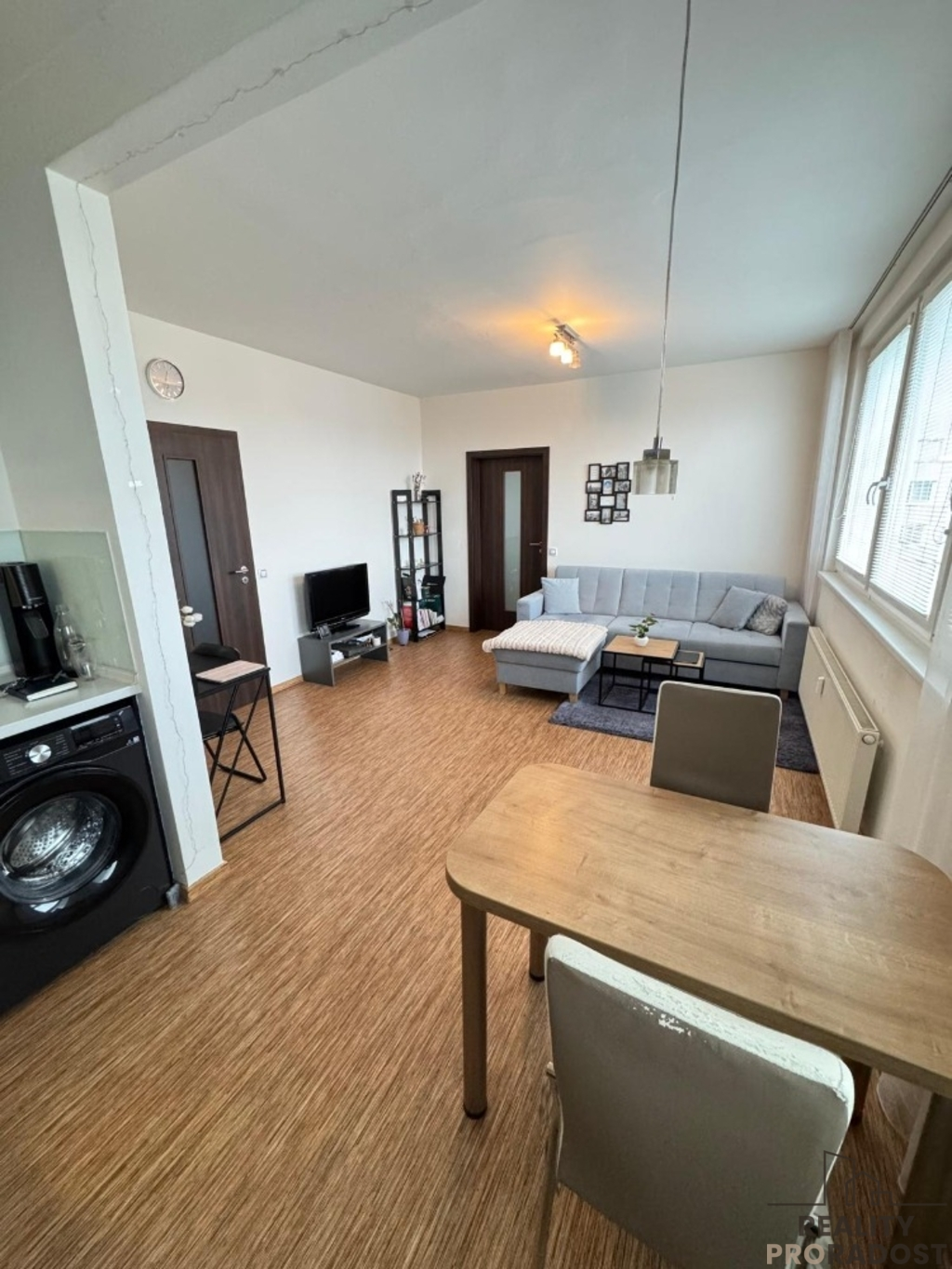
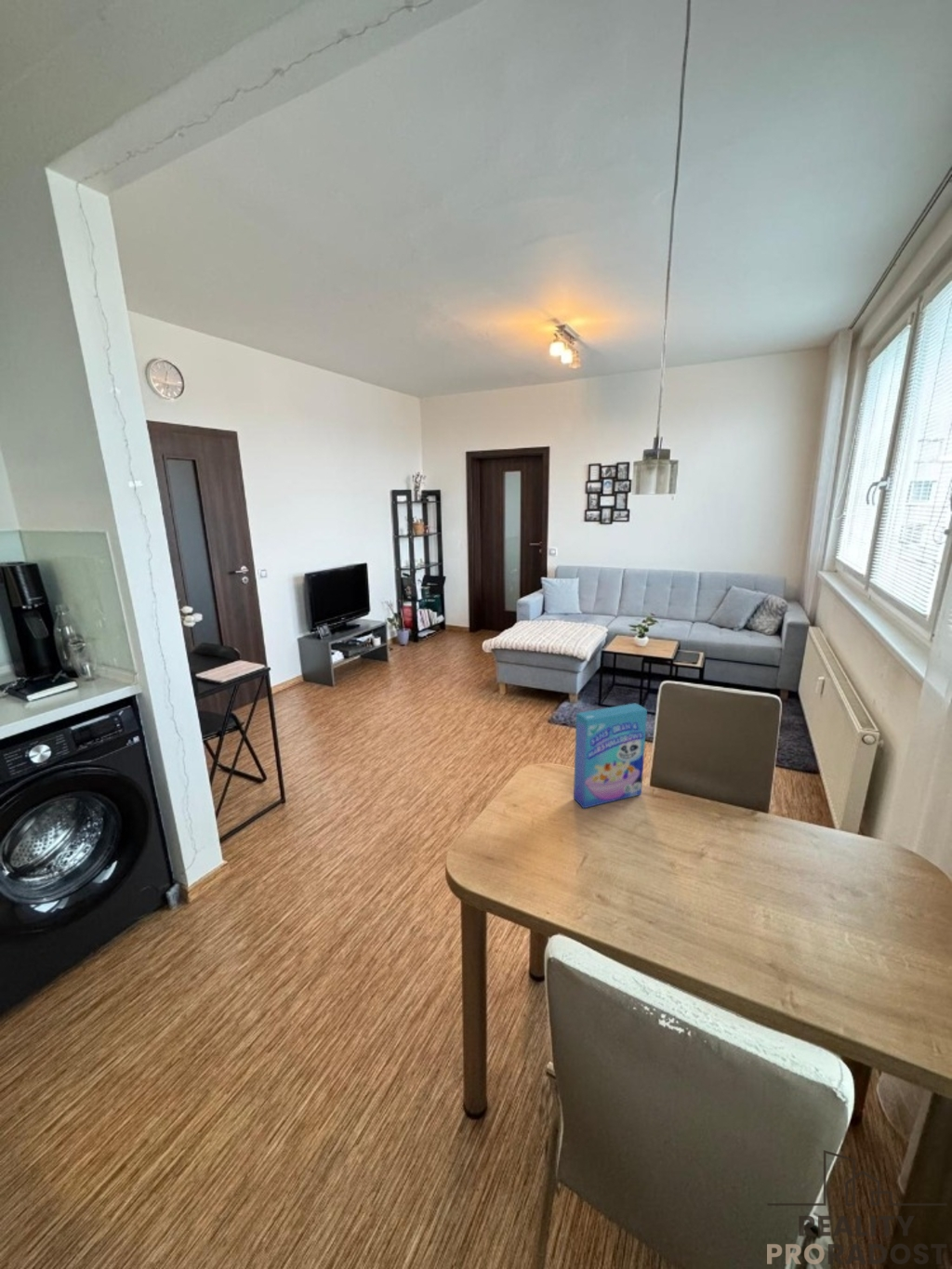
+ cereal box [573,703,648,810]
